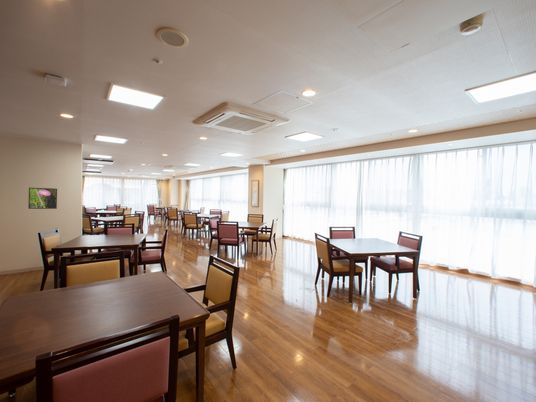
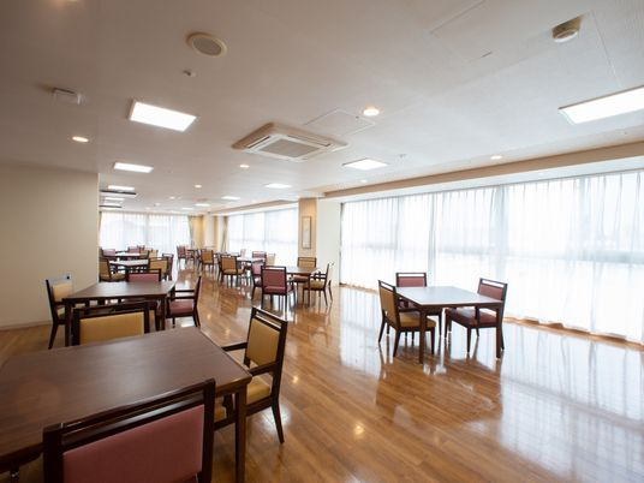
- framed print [27,187,58,210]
